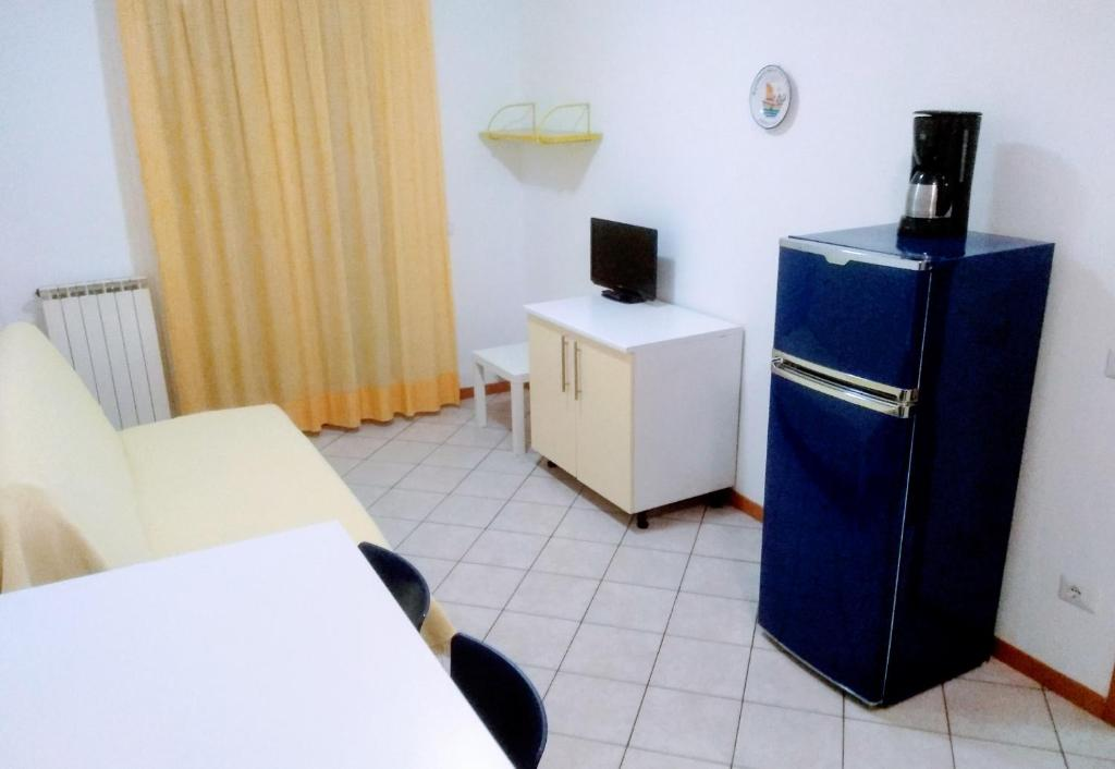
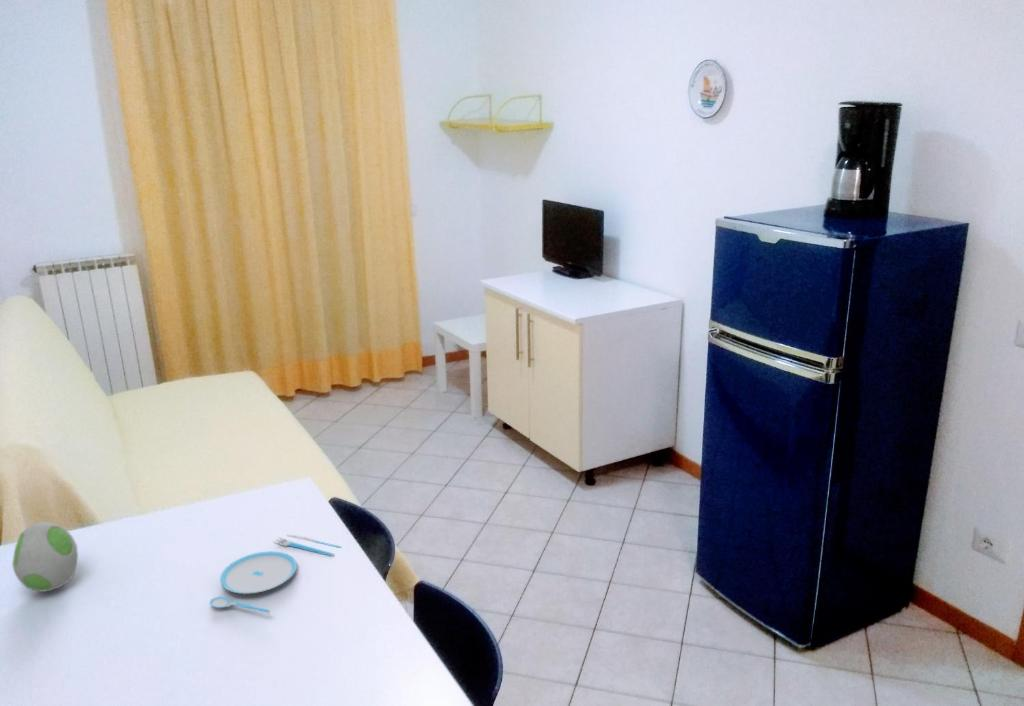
+ plate [208,534,343,614]
+ decorative egg [11,521,79,593]
